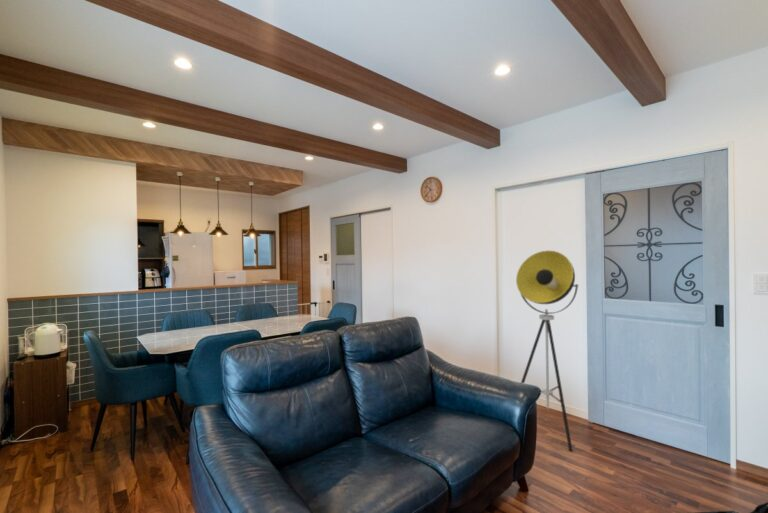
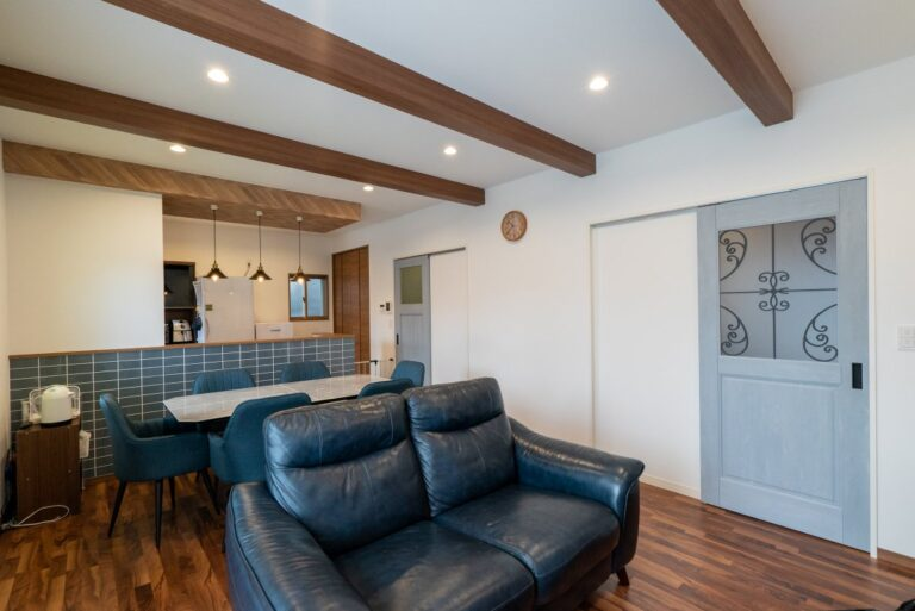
- floor lamp [515,249,579,452]
